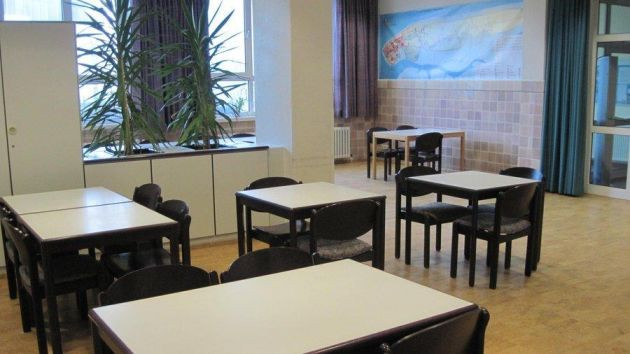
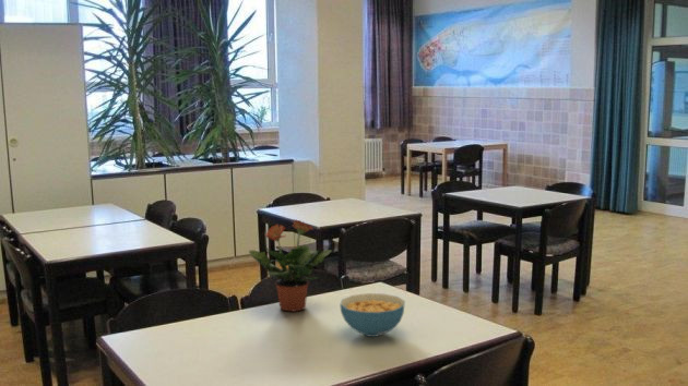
+ cereal bowl [339,292,406,338]
+ potted plant [248,219,333,313]
